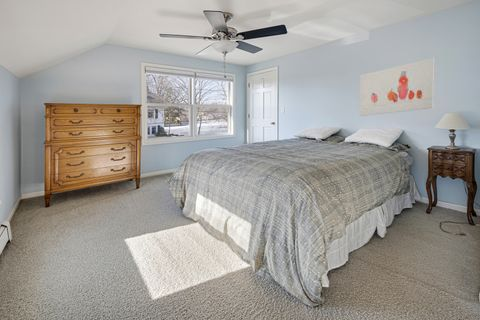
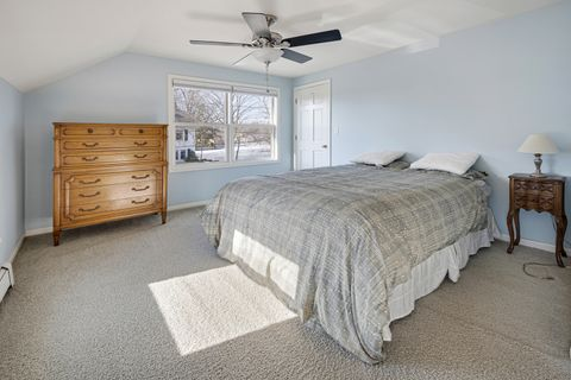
- wall art [359,57,435,117]
